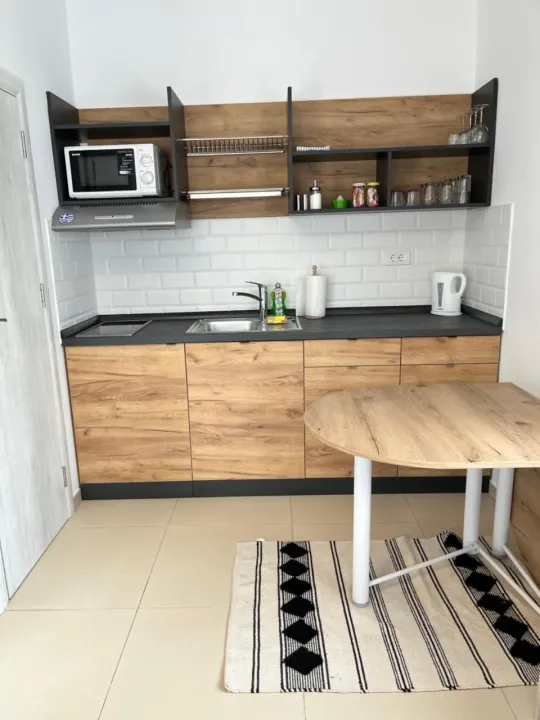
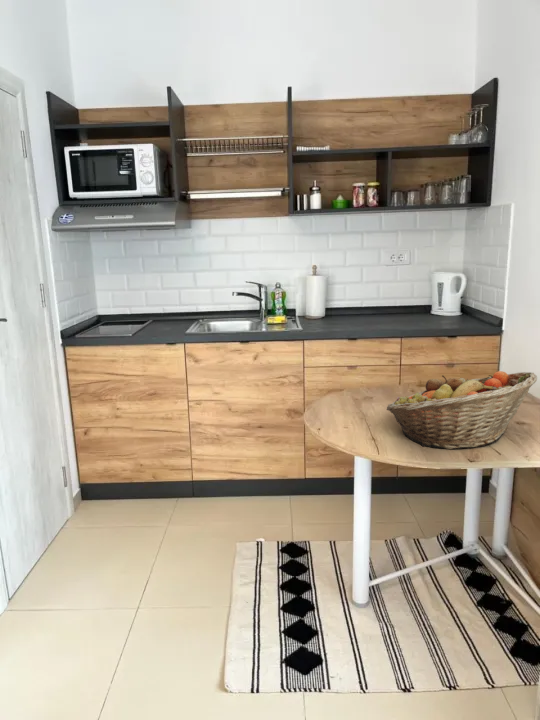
+ fruit basket [386,370,538,450]
